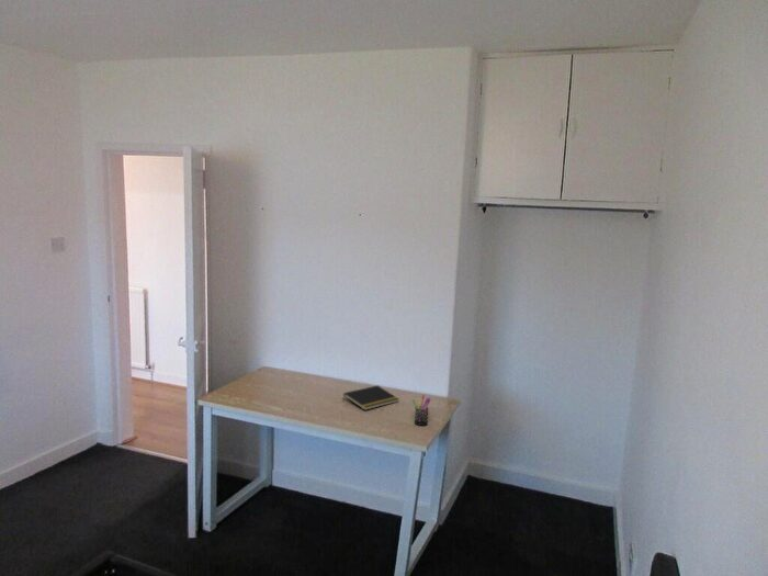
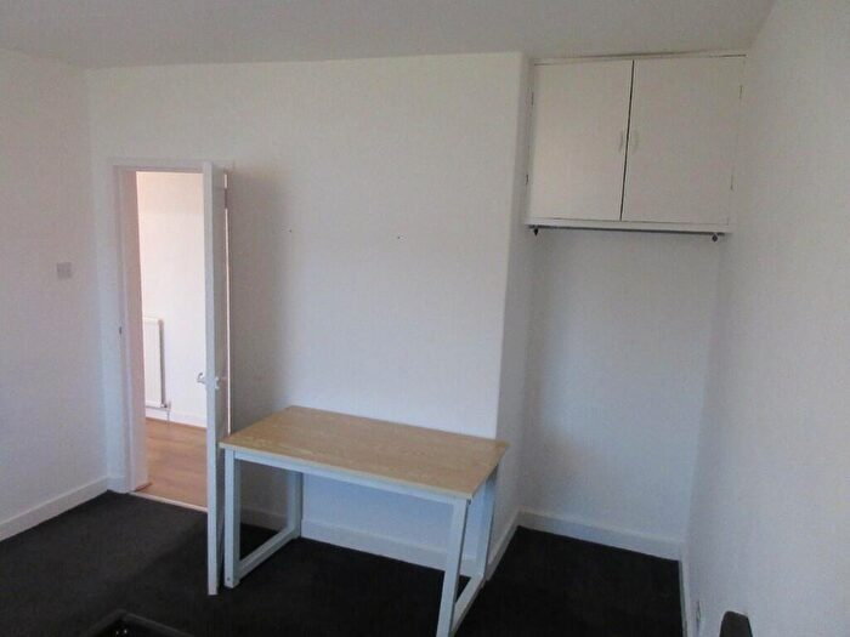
- pen holder [411,394,432,427]
- notepad [341,384,400,411]
